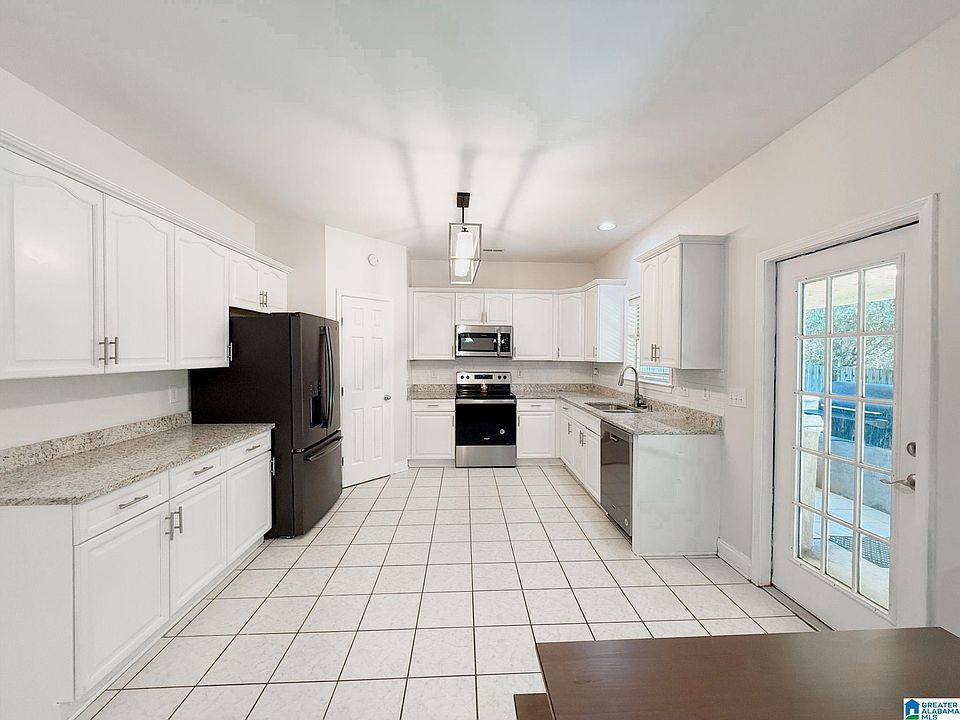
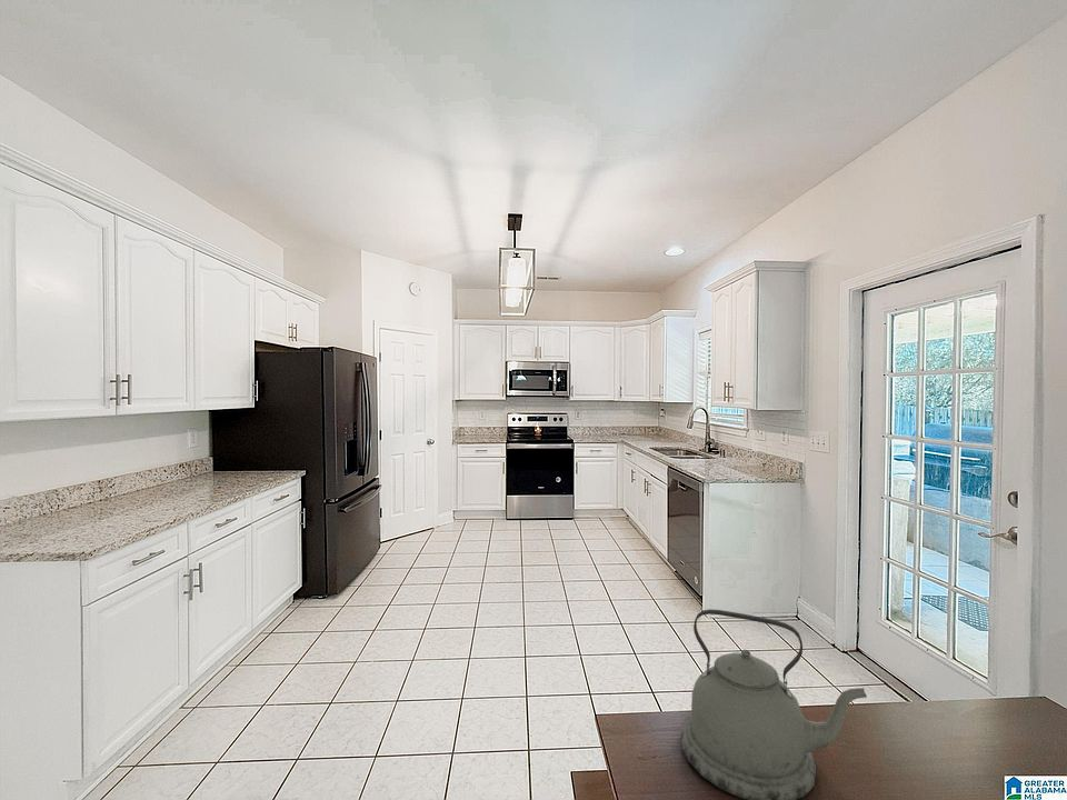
+ kettle [680,608,868,800]
